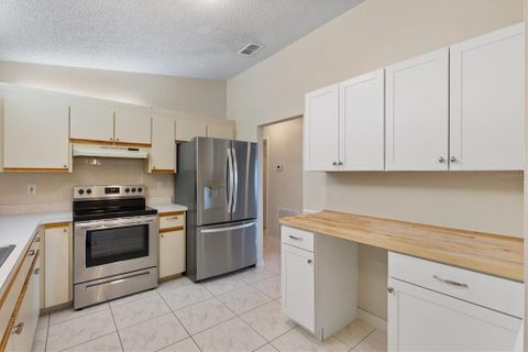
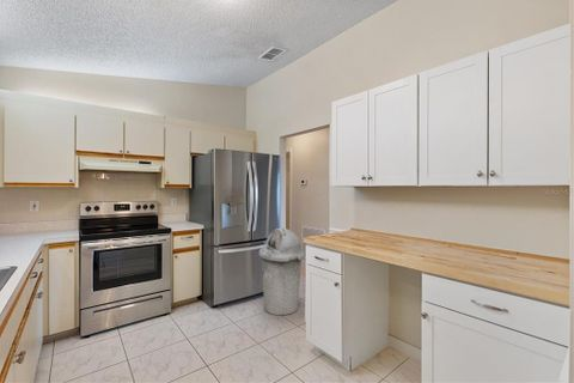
+ trash can [257,227,306,316]
